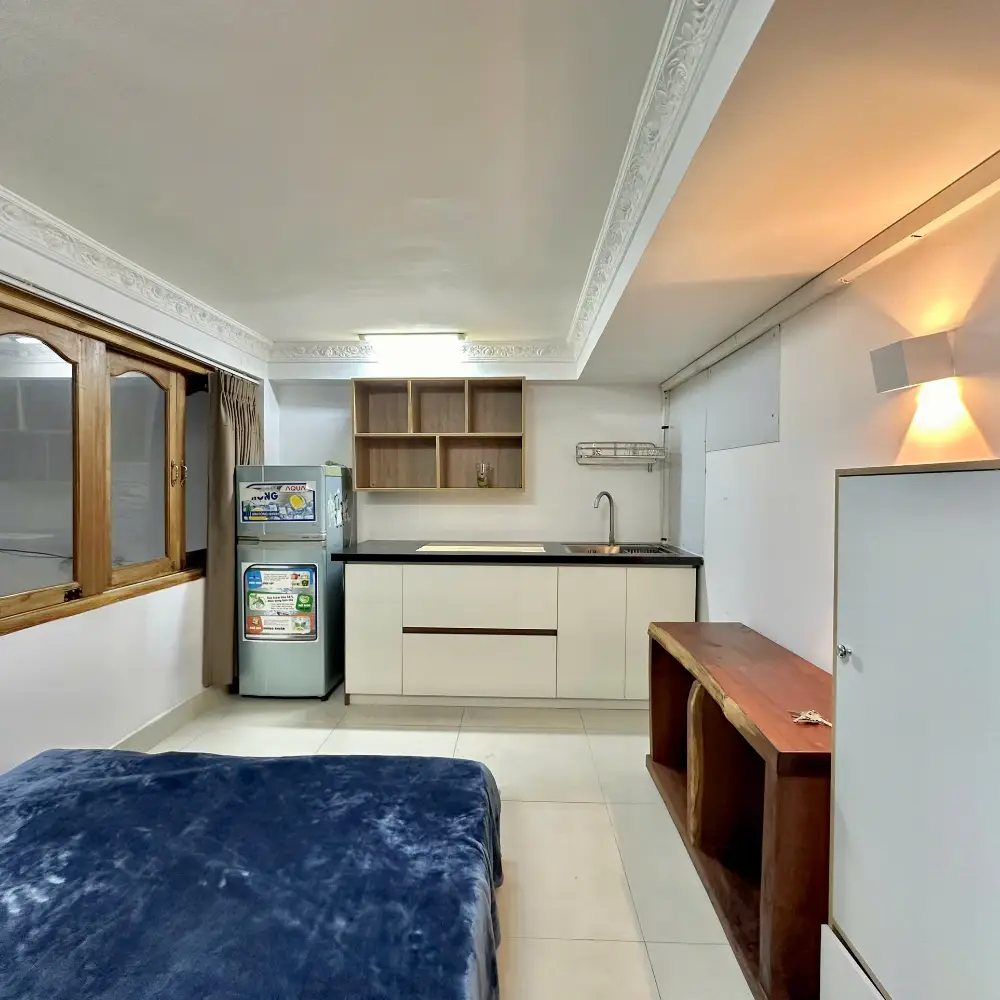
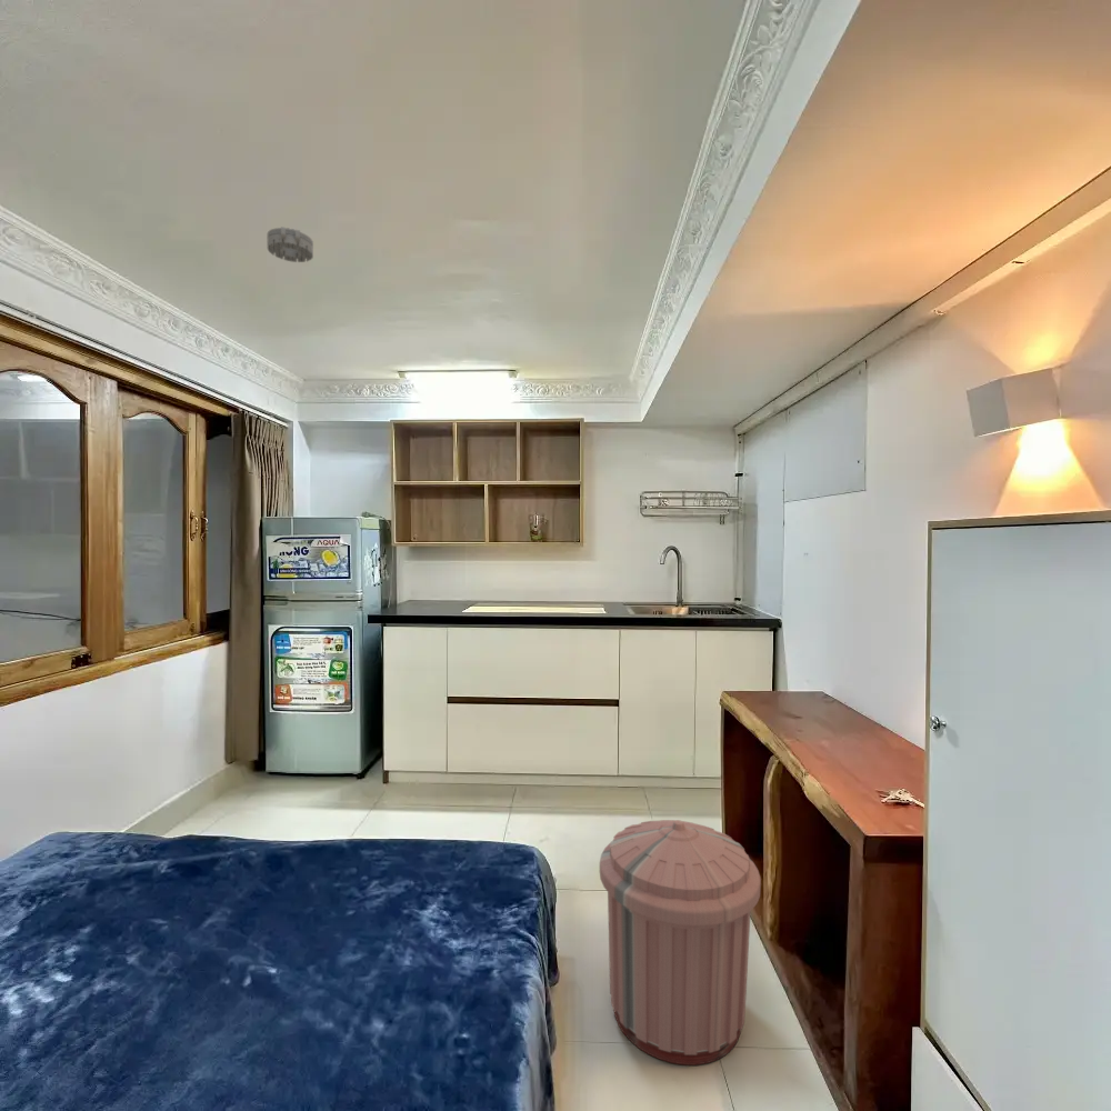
+ trash can [599,819,762,1067]
+ smoke detector [267,226,314,263]
